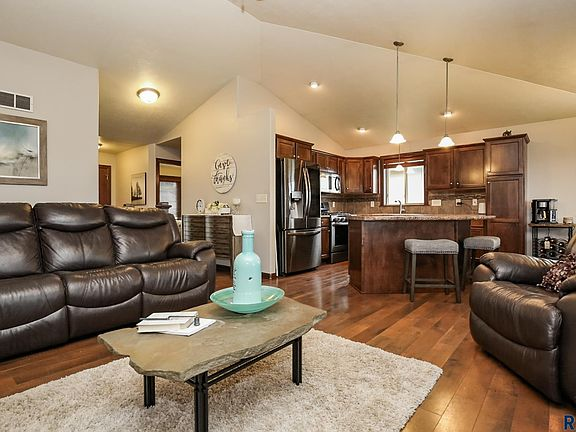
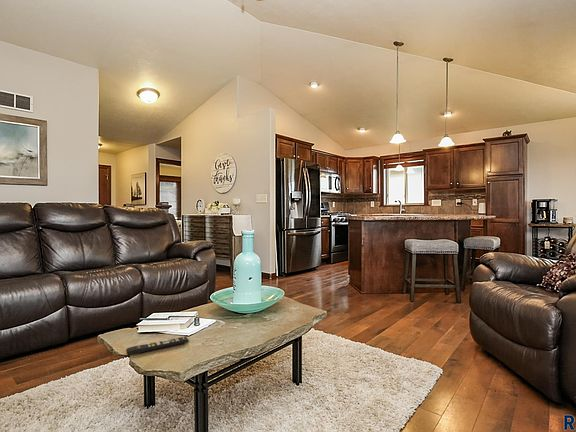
+ remote control [125,336,190,357]
